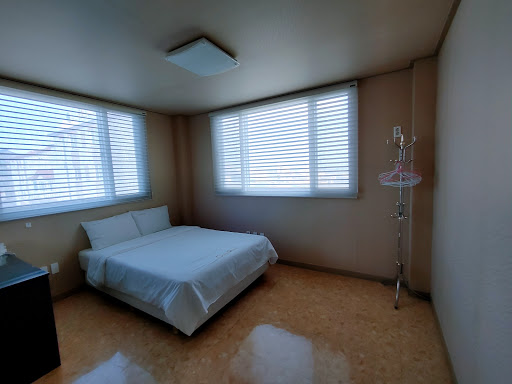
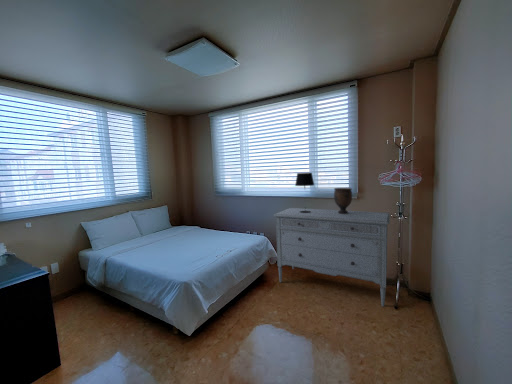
+ table lamp [294,172,315,213]
+ dresser [273,207,391,307]
+ decorative urn [333,187,353,214]
